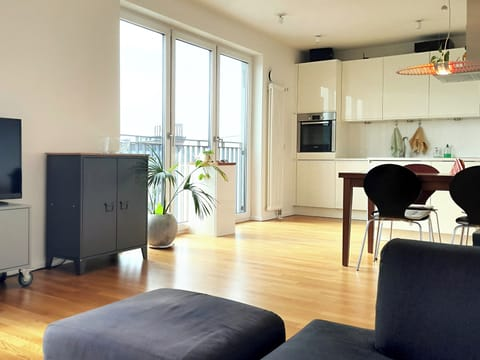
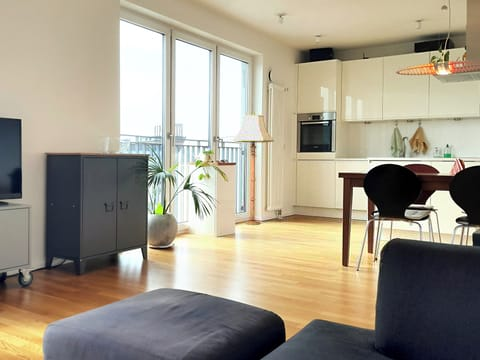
+ floor lamp [232,111,275,226]
